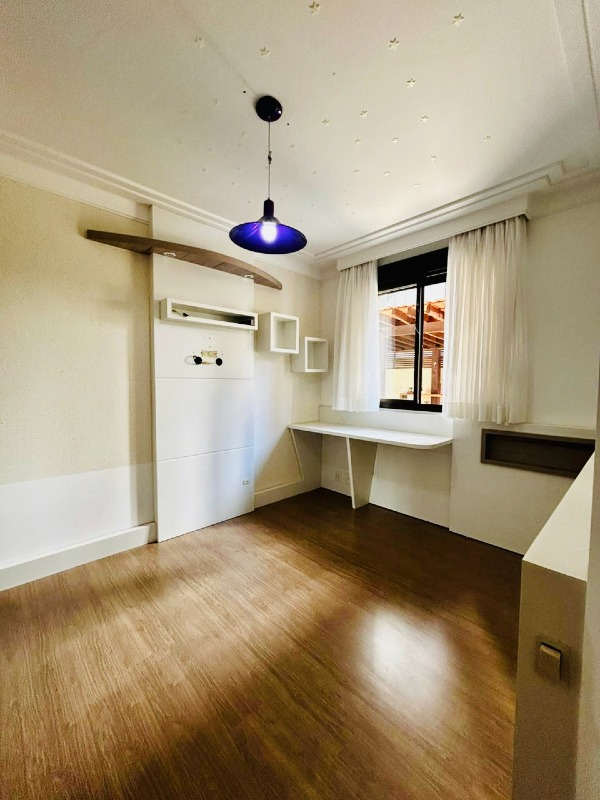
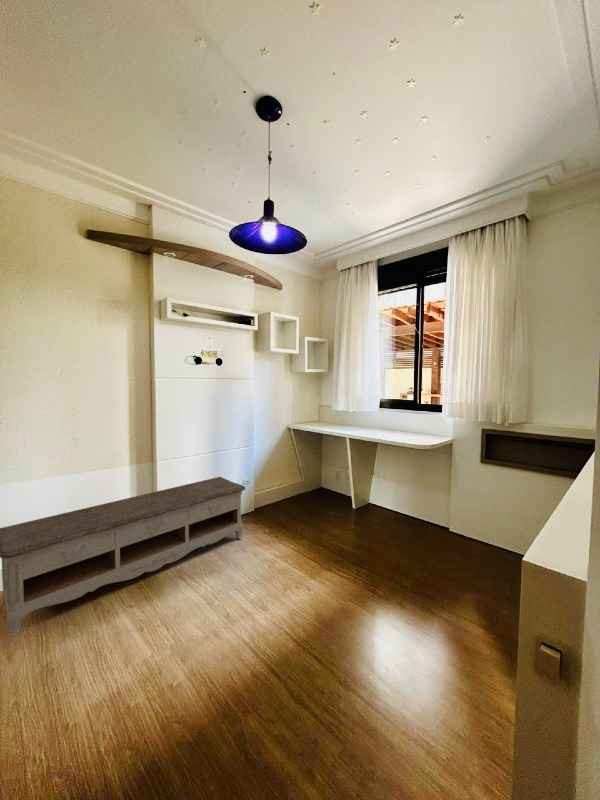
+ tv stand [0,476,246,638]
